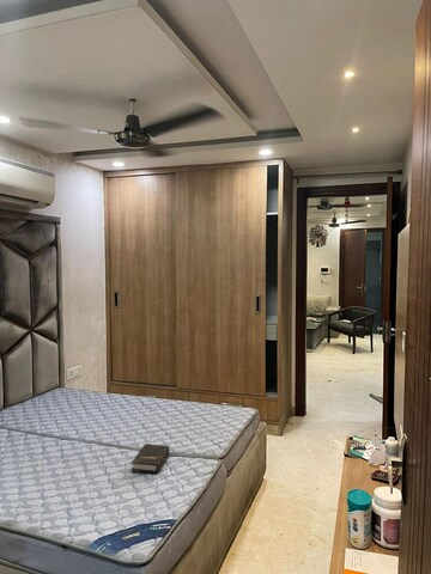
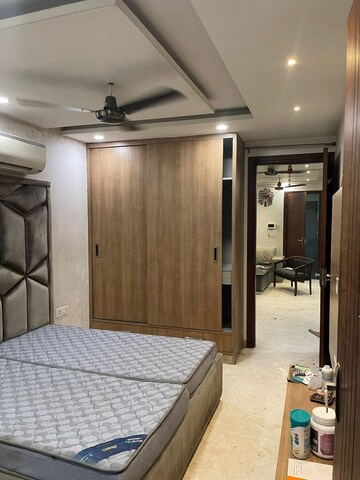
- hardback book [130,442,171,475]
